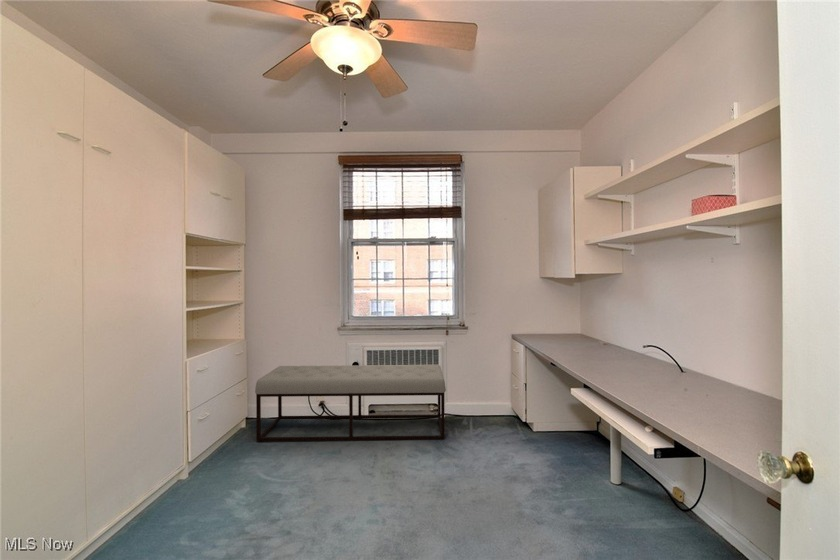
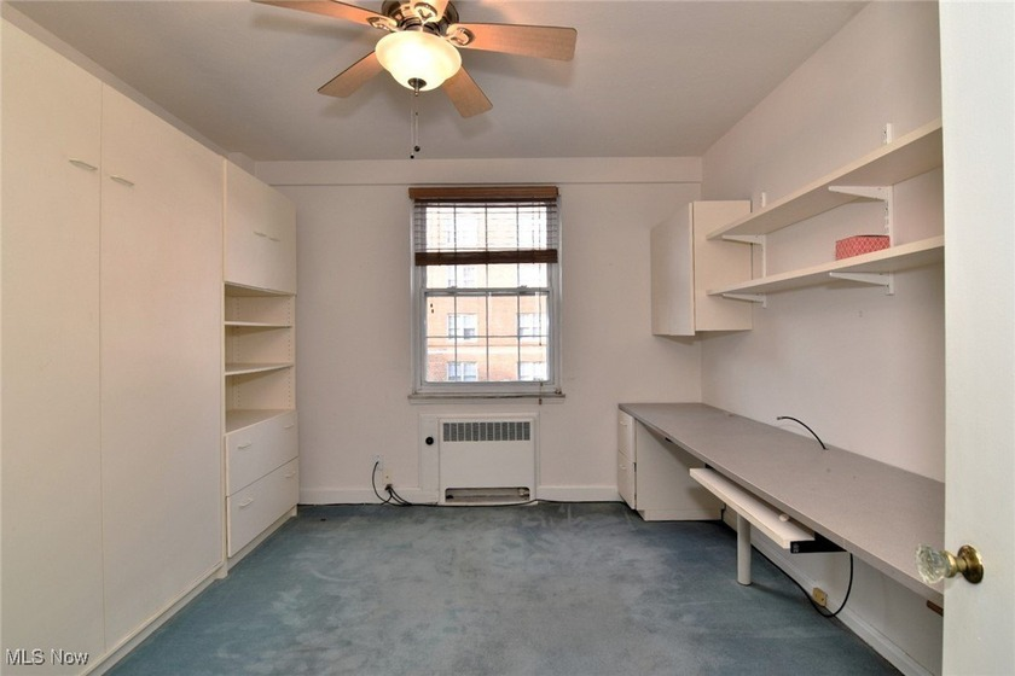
- bench [254,364,447,443]
